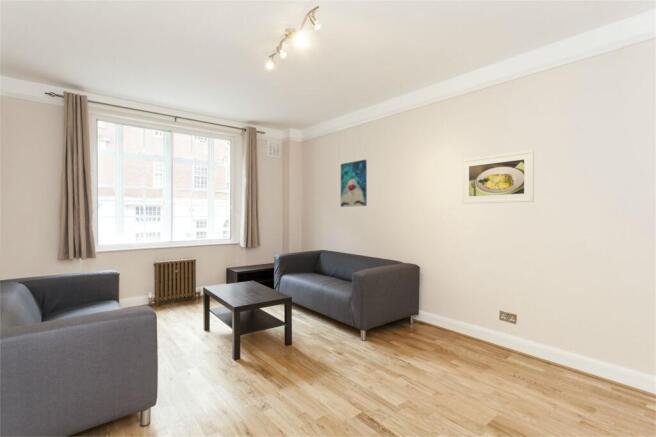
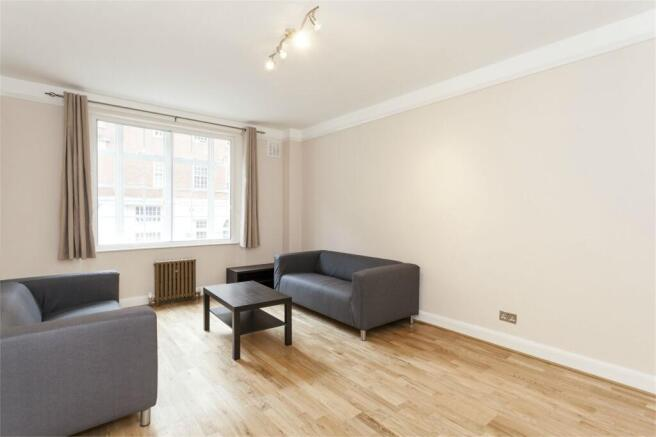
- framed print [461,149,535,205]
- wall art [340,159,368,208]
